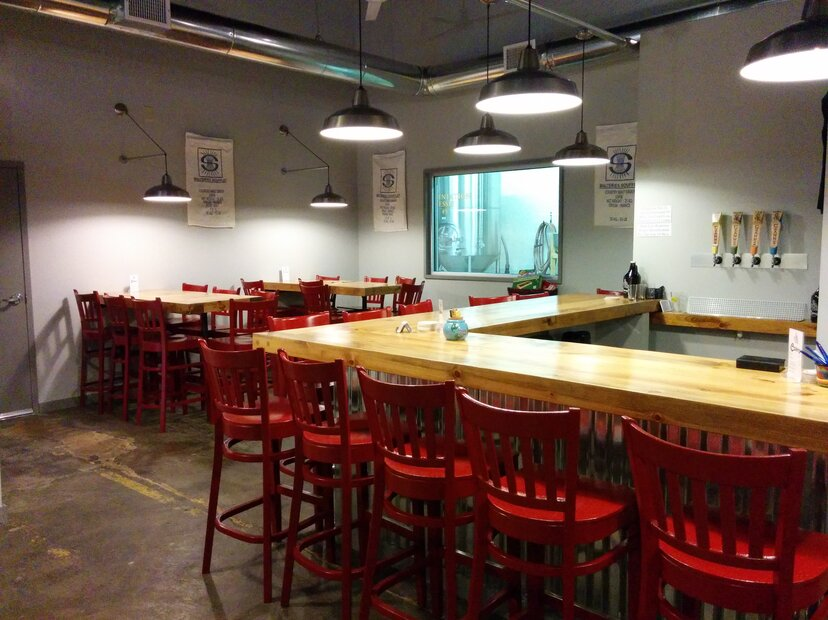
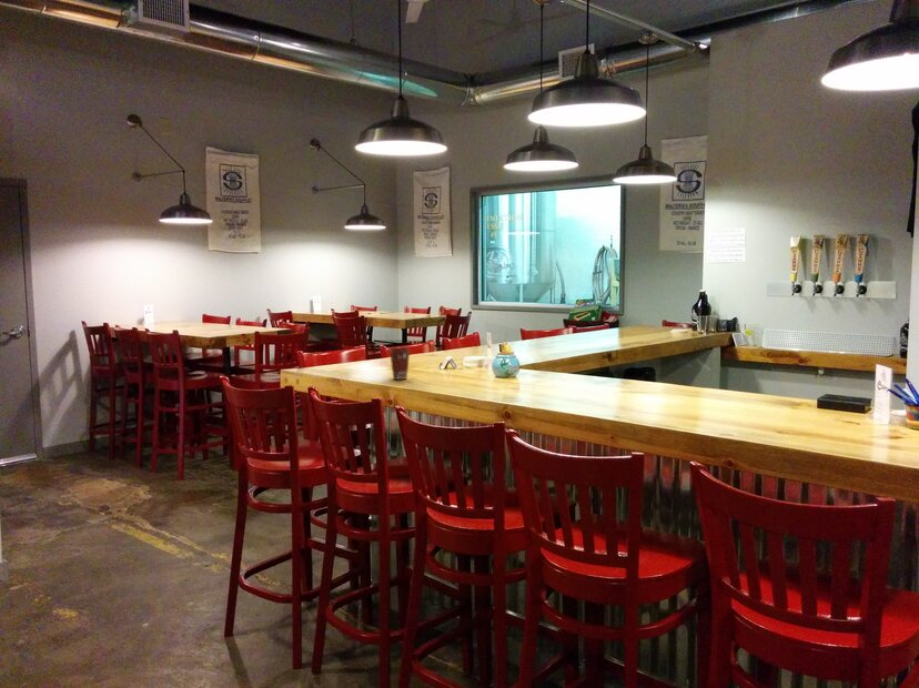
+ coffee cup [388,346,412,381]
